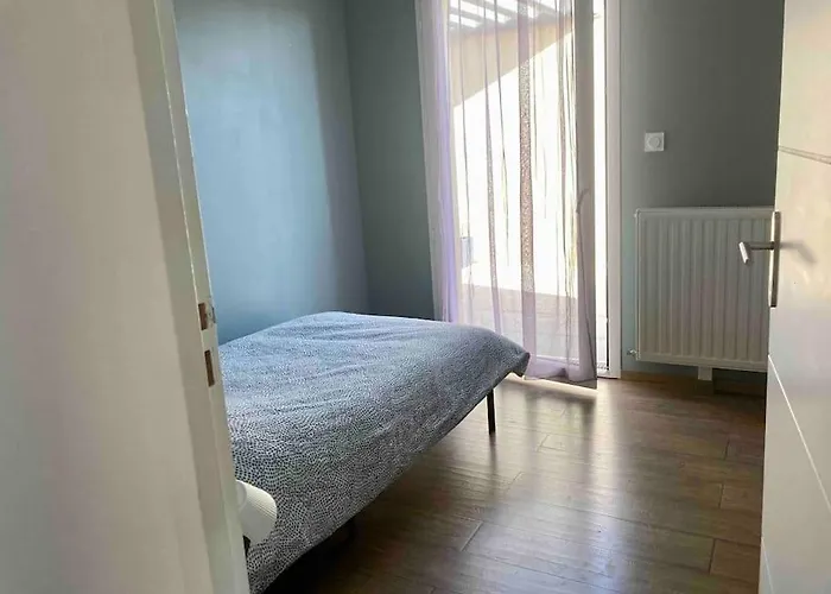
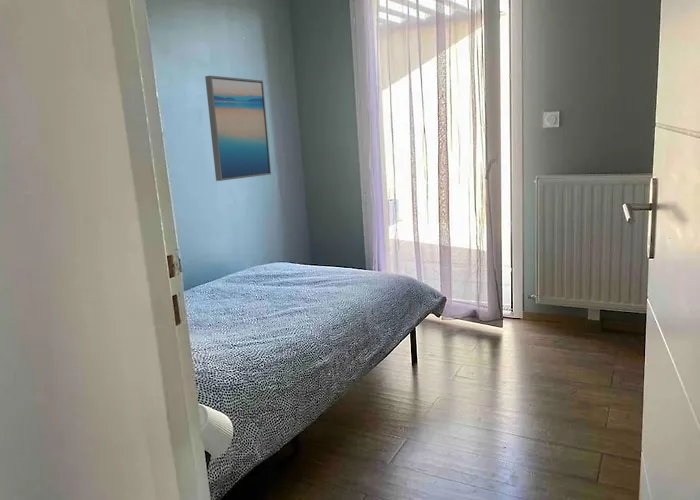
+ wall art [204,75,272,182]
